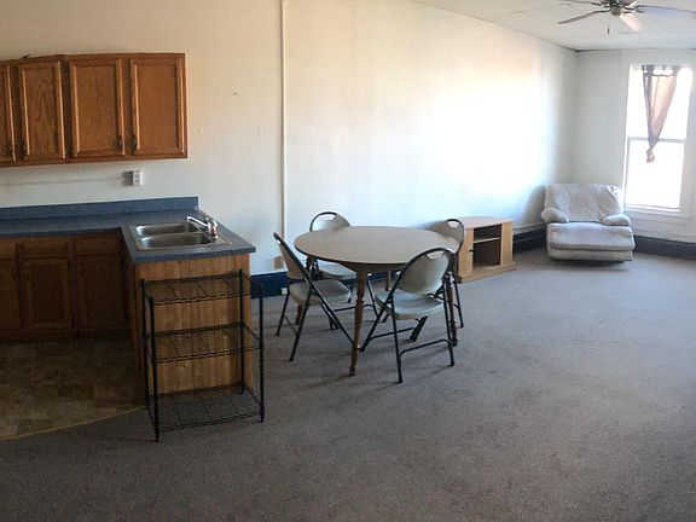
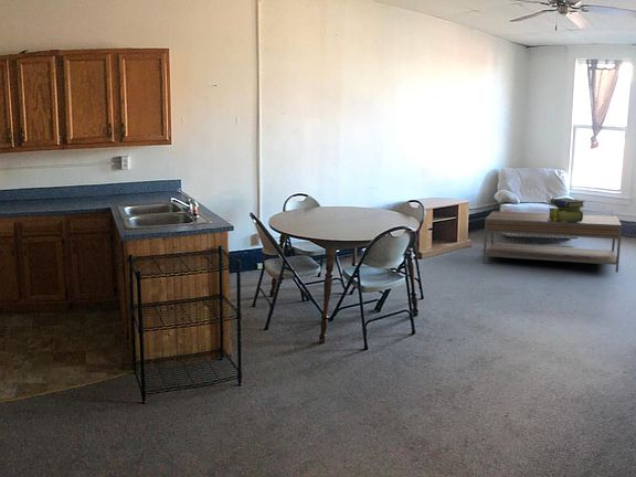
+ stack of books [548,197,585,222]
+ coffee table [483,211,623,273]
